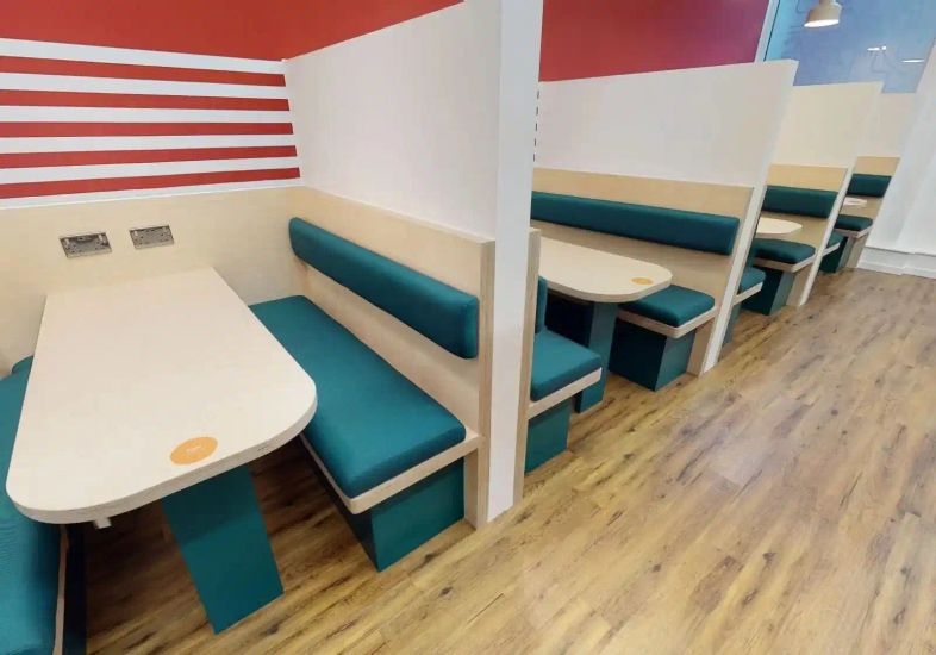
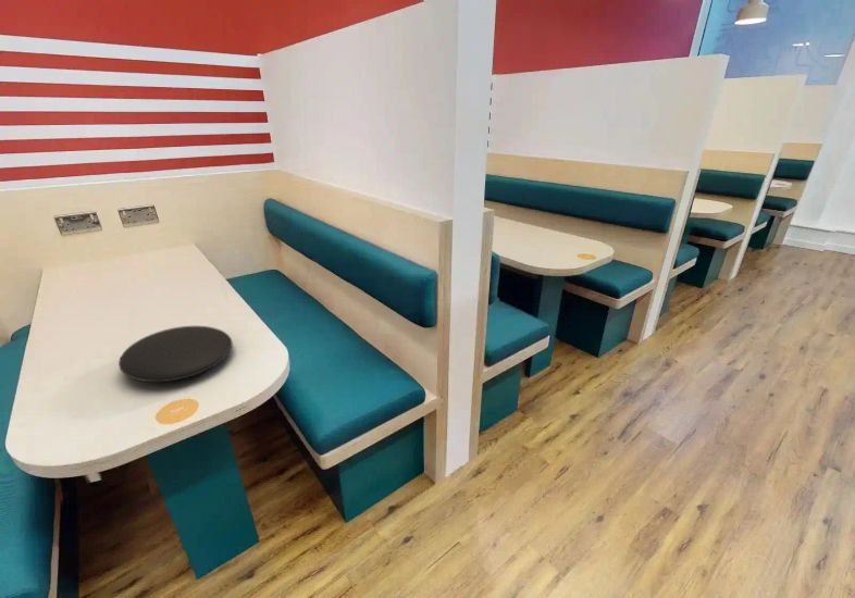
+ plate [117,325,234,383]
